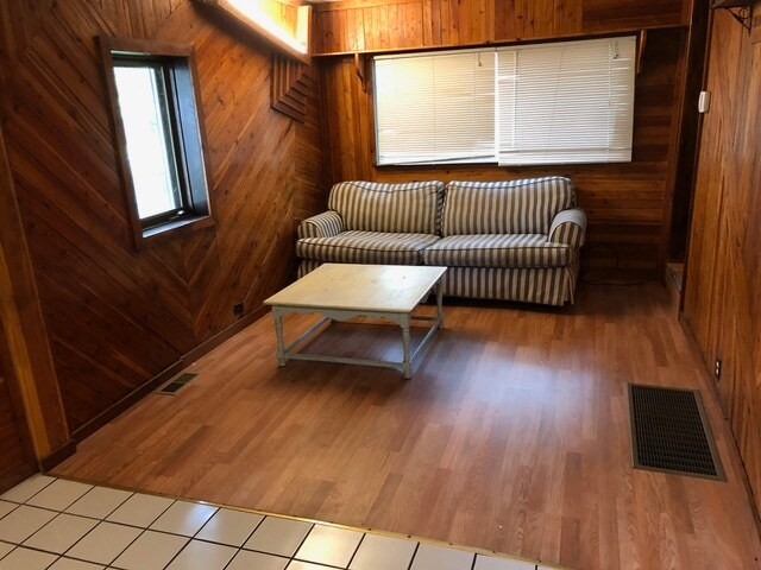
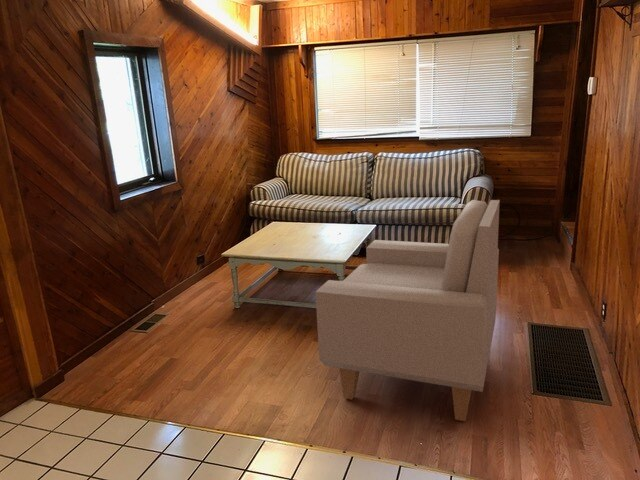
+ armchair [315,199,501,422]
